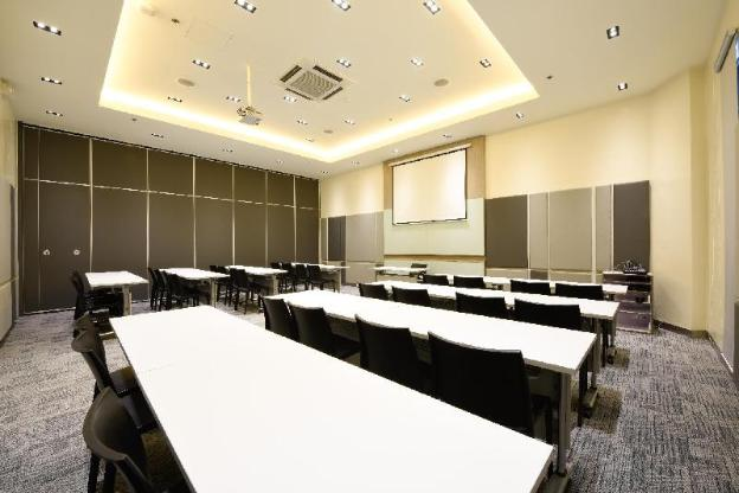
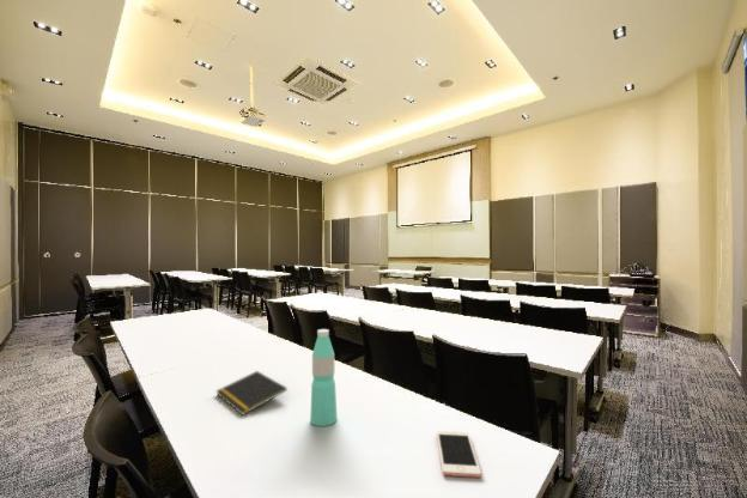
+ water bottle [309,328,339,427]
+ notepad [214,370,289,417]
+ cell phone [436,430,482,479]
